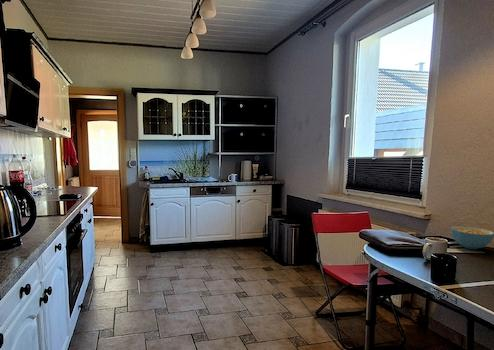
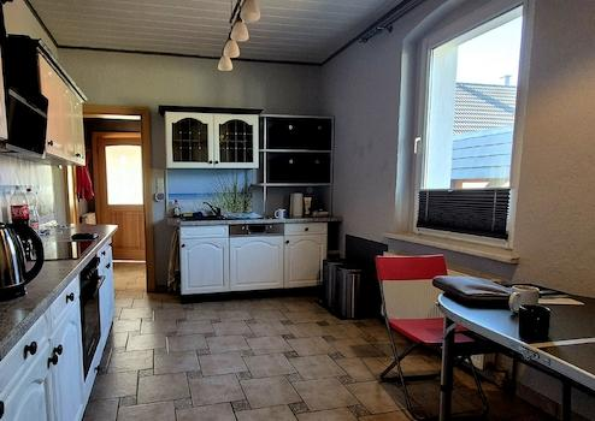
- cereal bowl [449,225,494,250]
